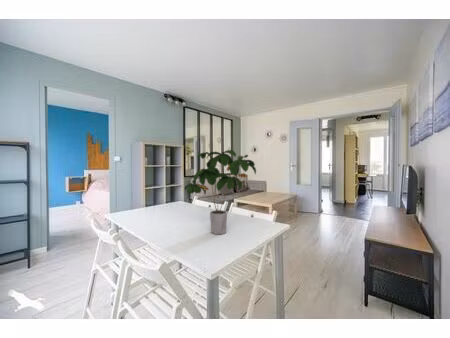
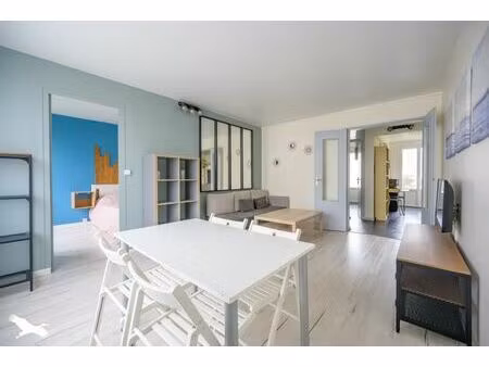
- potted plant [184,149,257,235]
